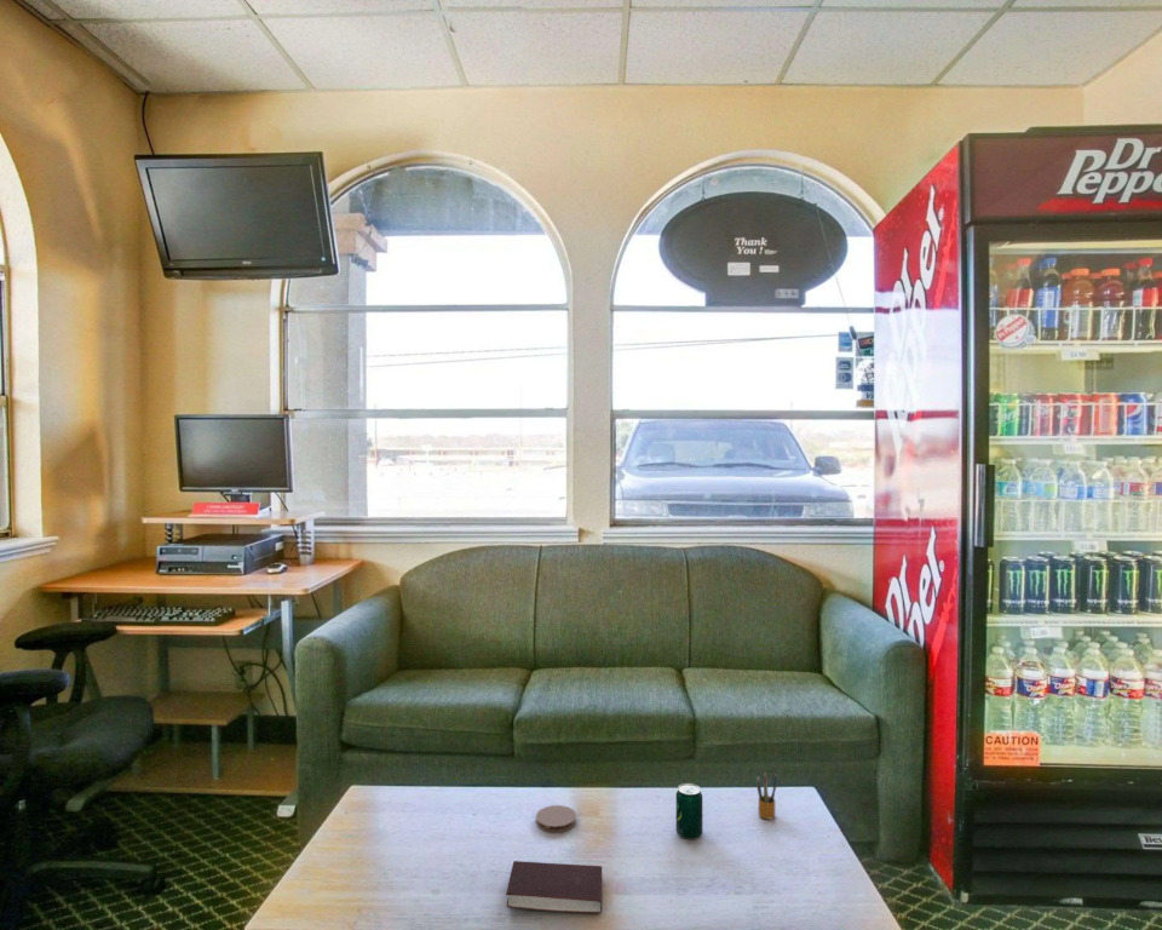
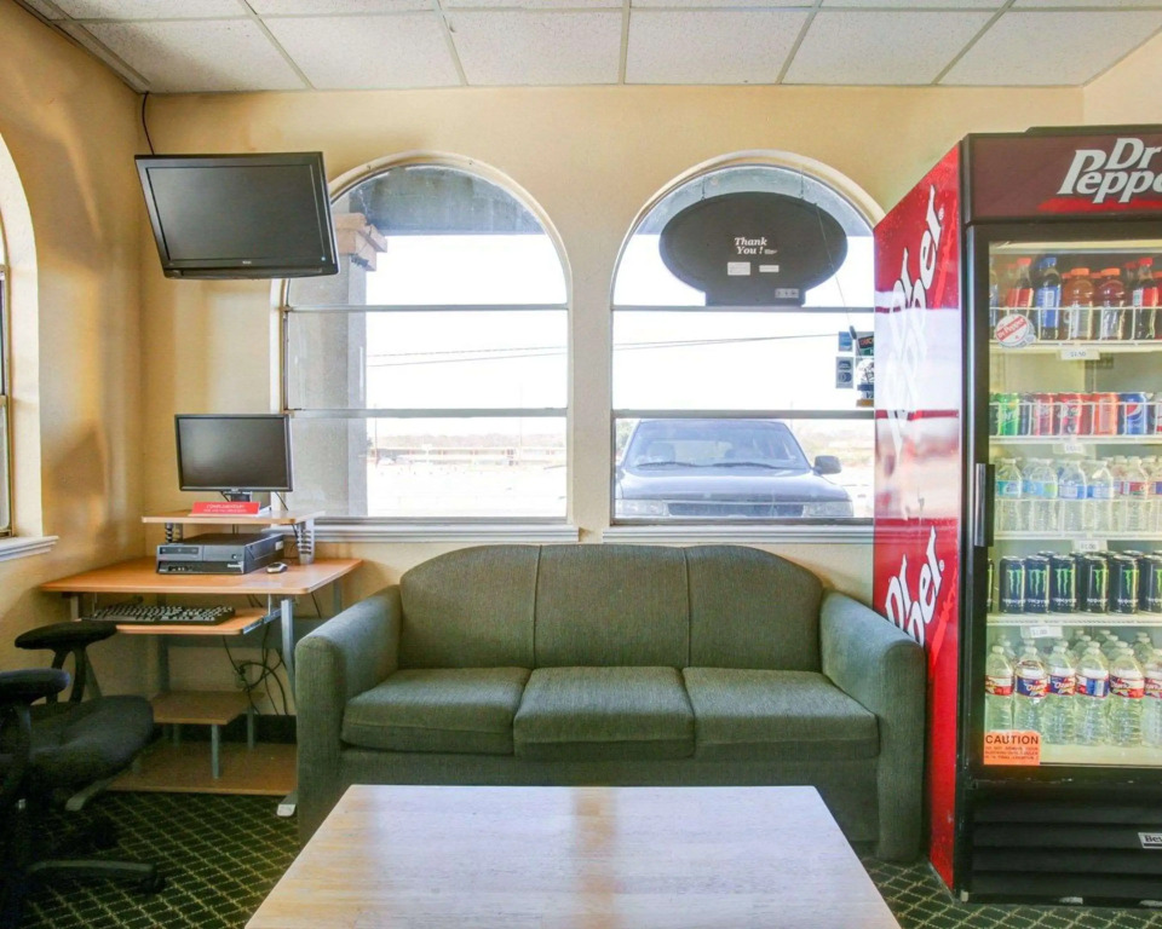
- book [505,860,603,914]
- pencil box [755,770,778,821]
- coaster [535,804,577,833]
- beverage can [675,782,703,840]
